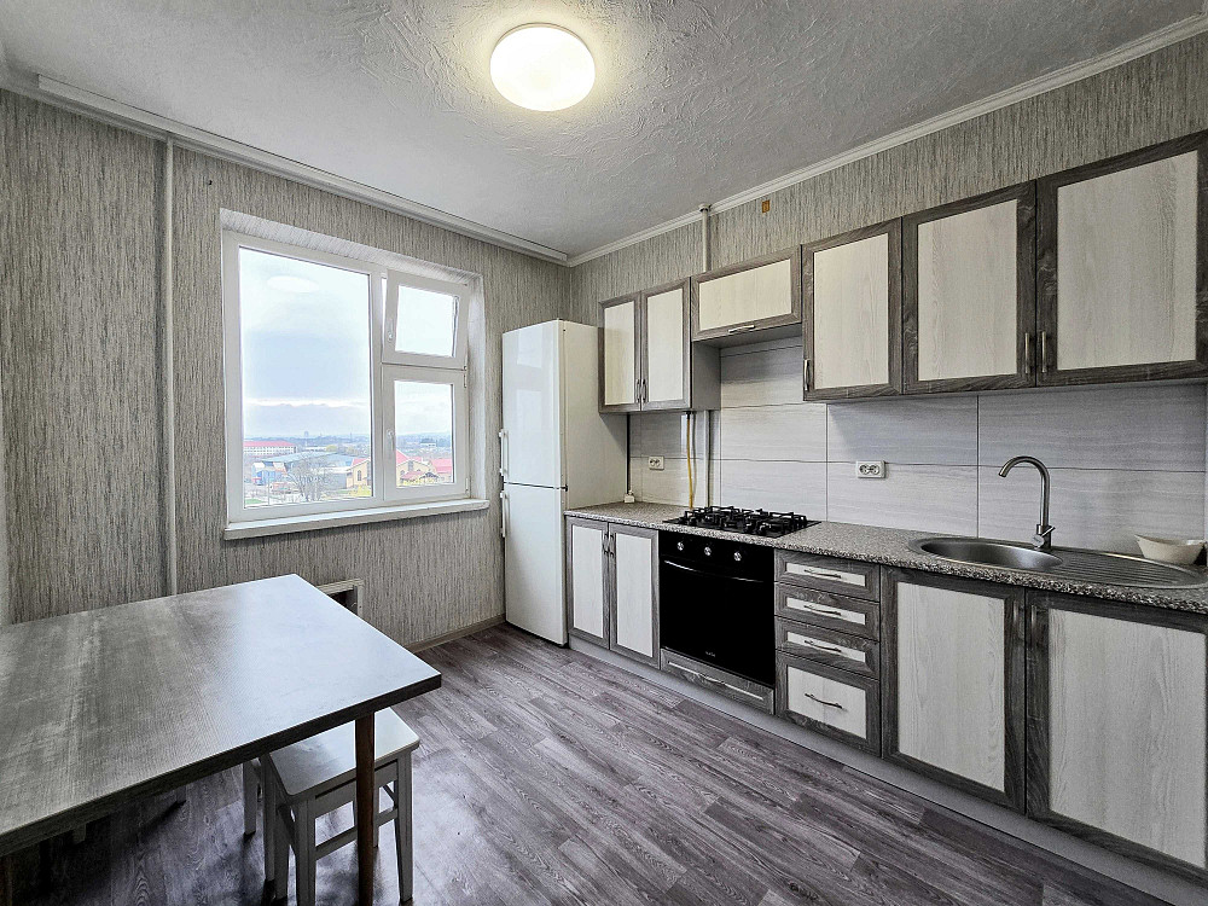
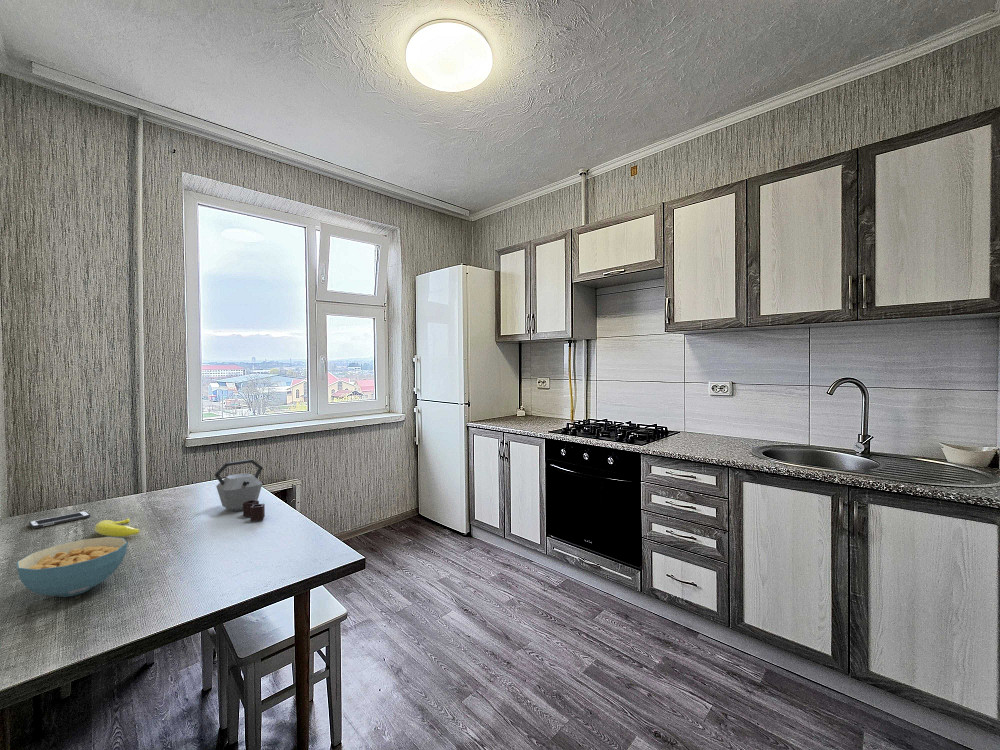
+ banana [94,518,141,538]
+ cereal bowl [16,536,128,598]
+ cell phone [28,510,91,529]
+ kettle [213,458,266,522]
